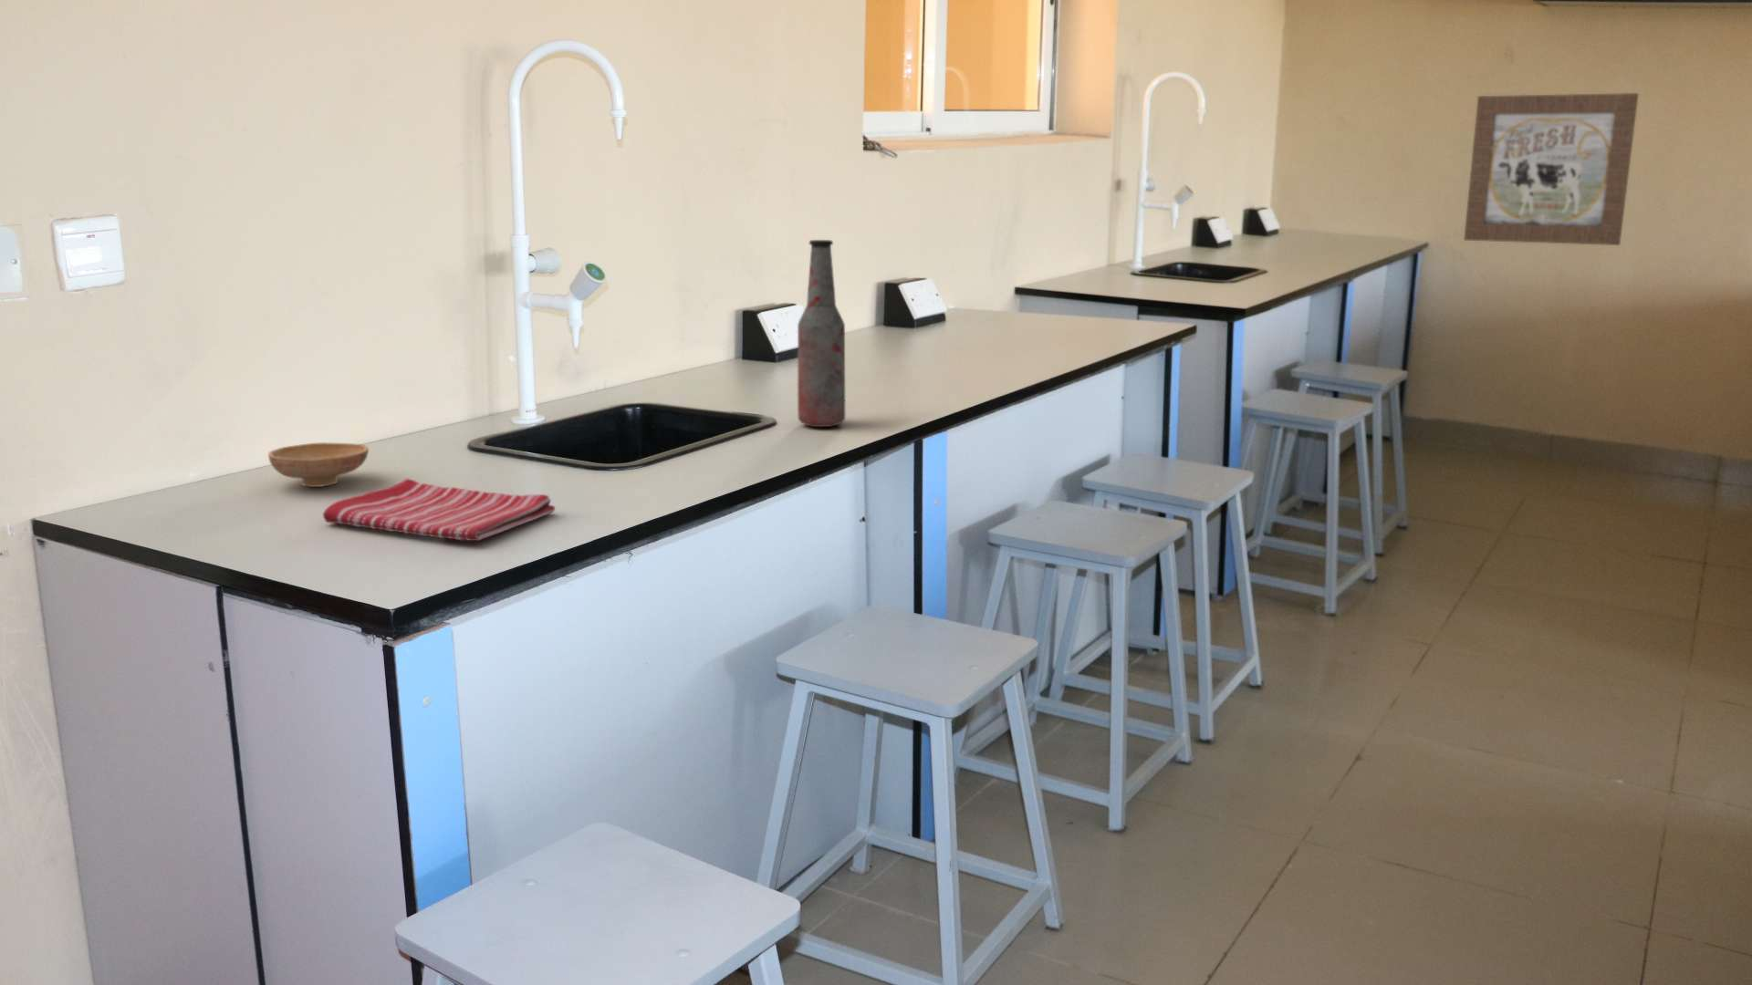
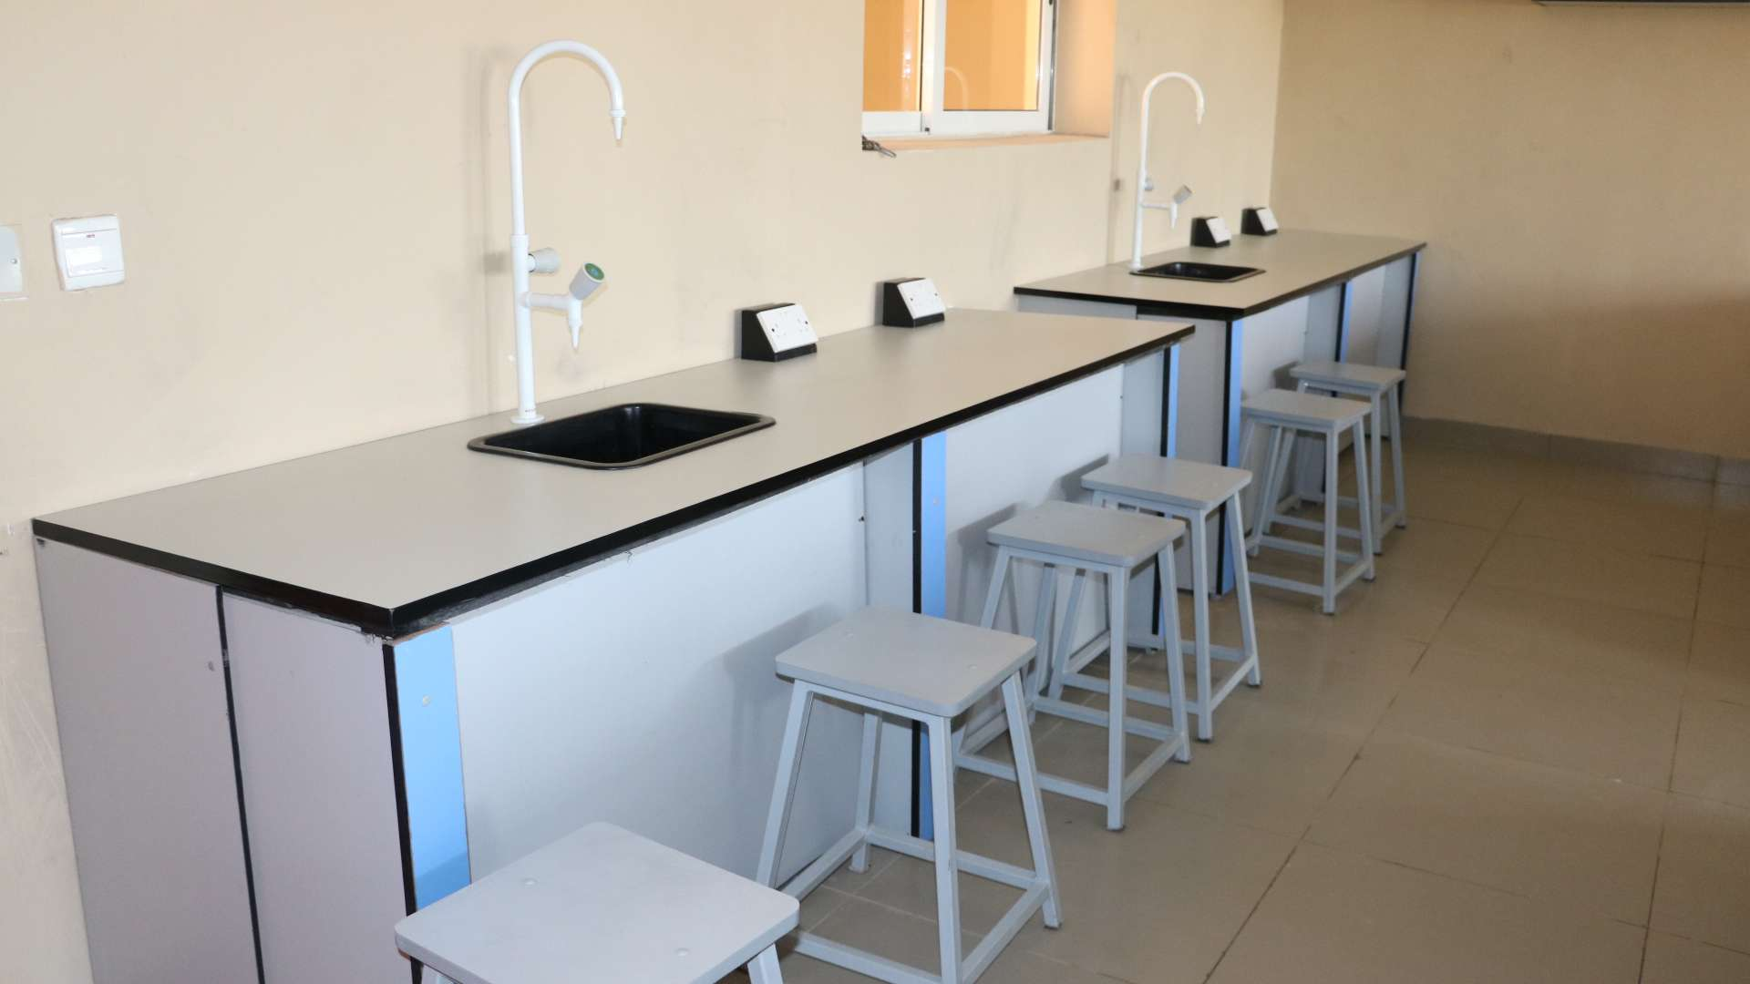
- bottle [797,239,846,428]
- bowl [267,441,369,488]
- wall art [1463,93,1640,247]
- dish towel [322,477,556,541]
